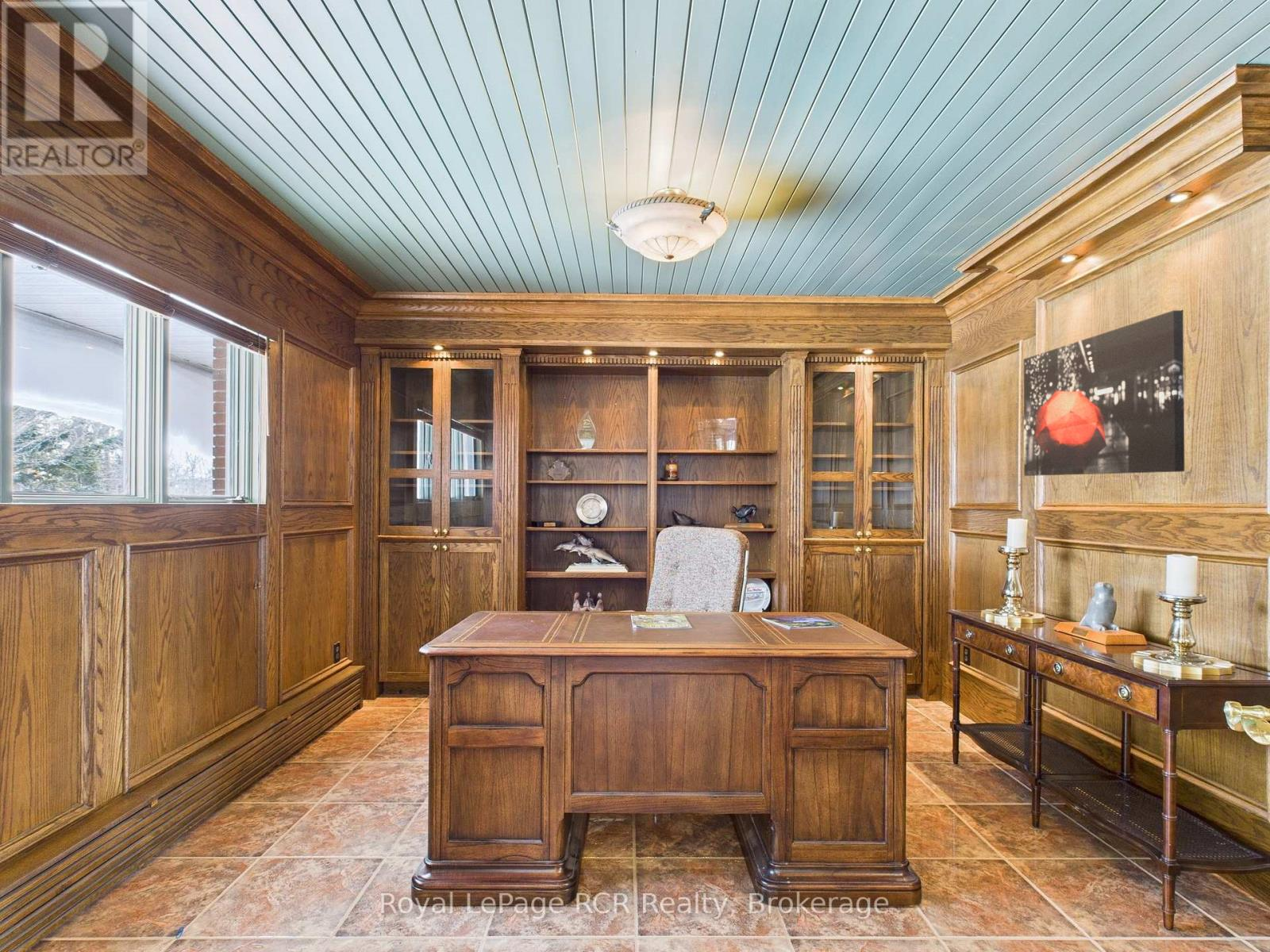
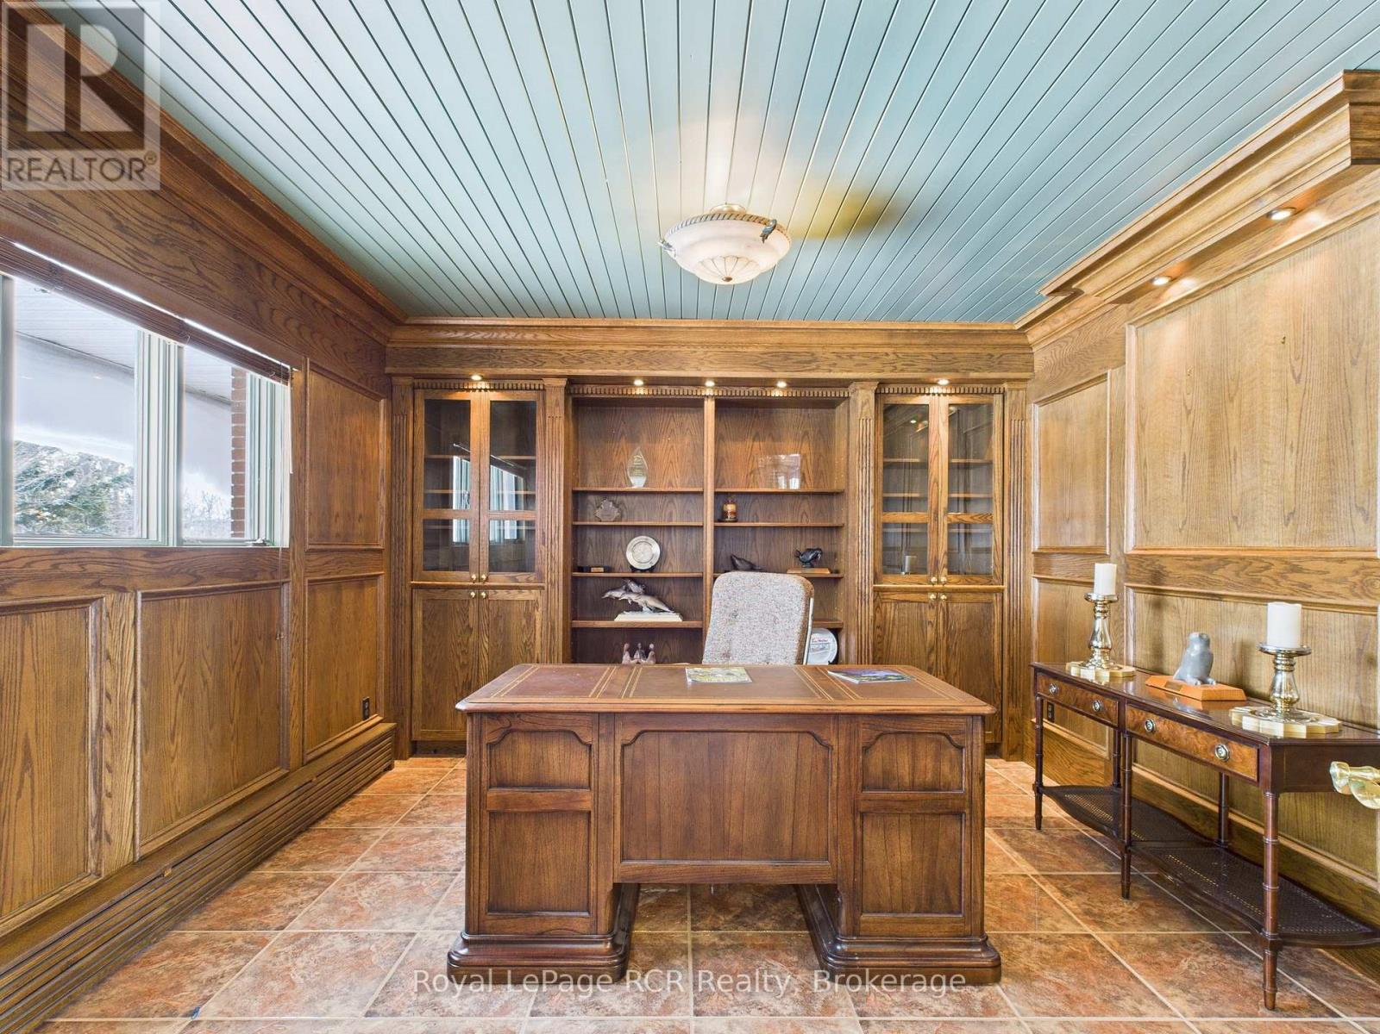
- wall art [1023,309,1185,477]
